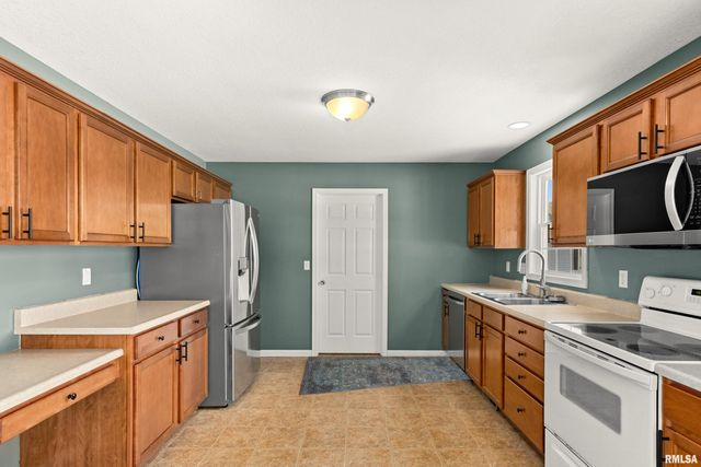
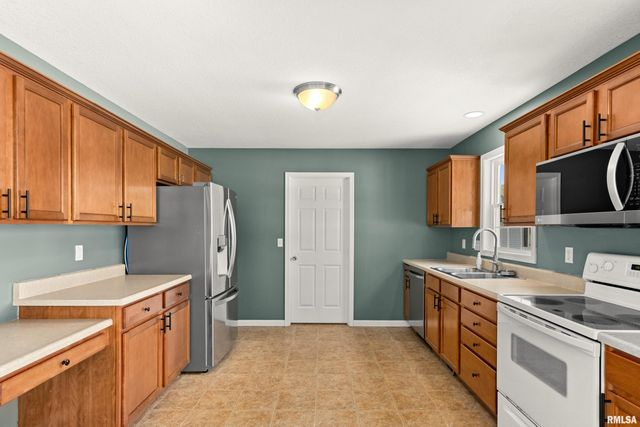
- rug [298,354,472,396]
